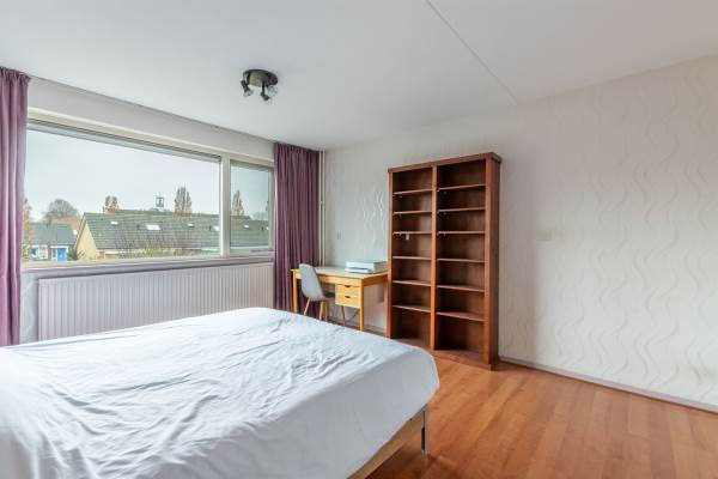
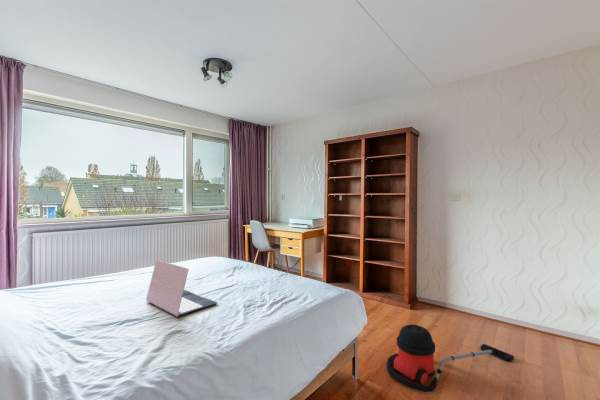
+ laptop [145,259,218,318]
+ vacuum cleaner [386,324,515,393]
